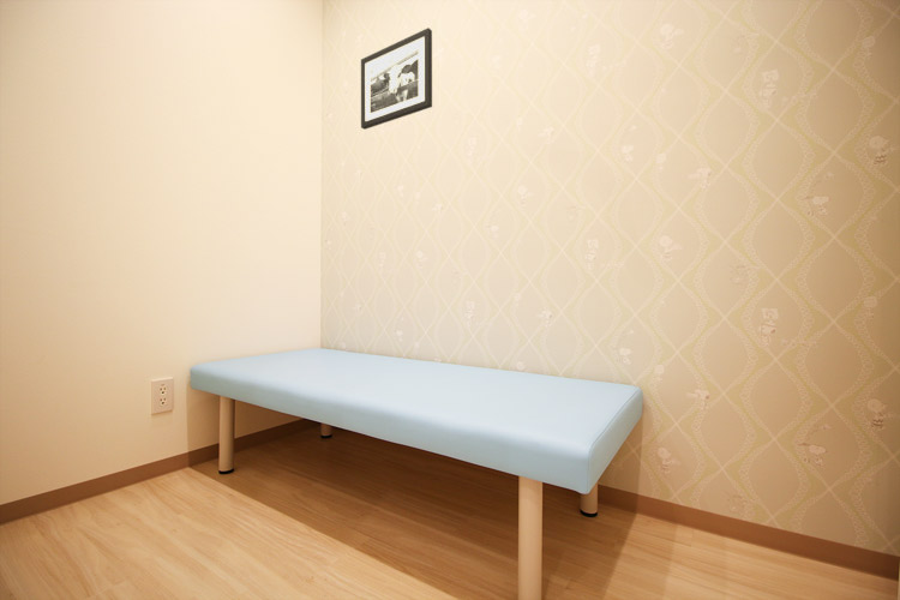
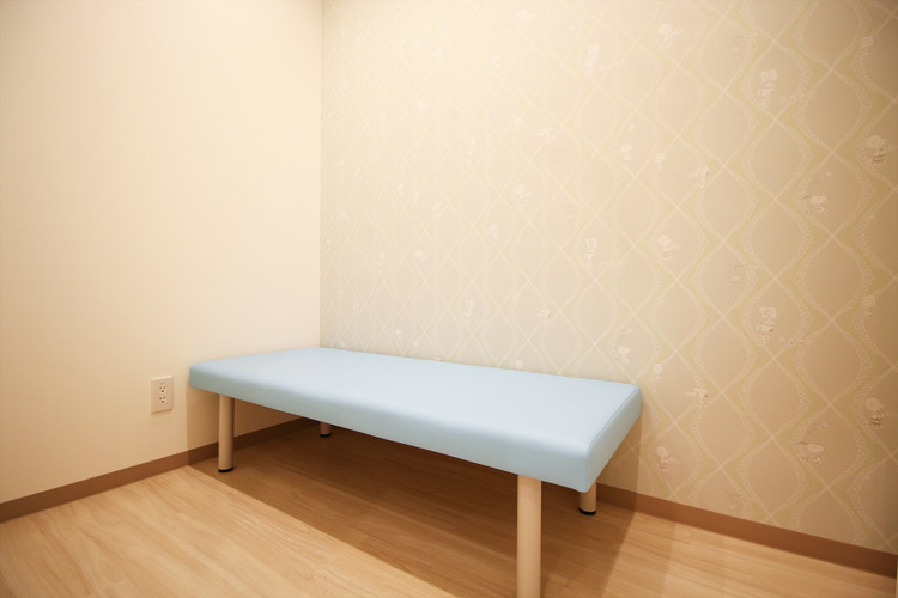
- picture frame [360,26,433,131]
